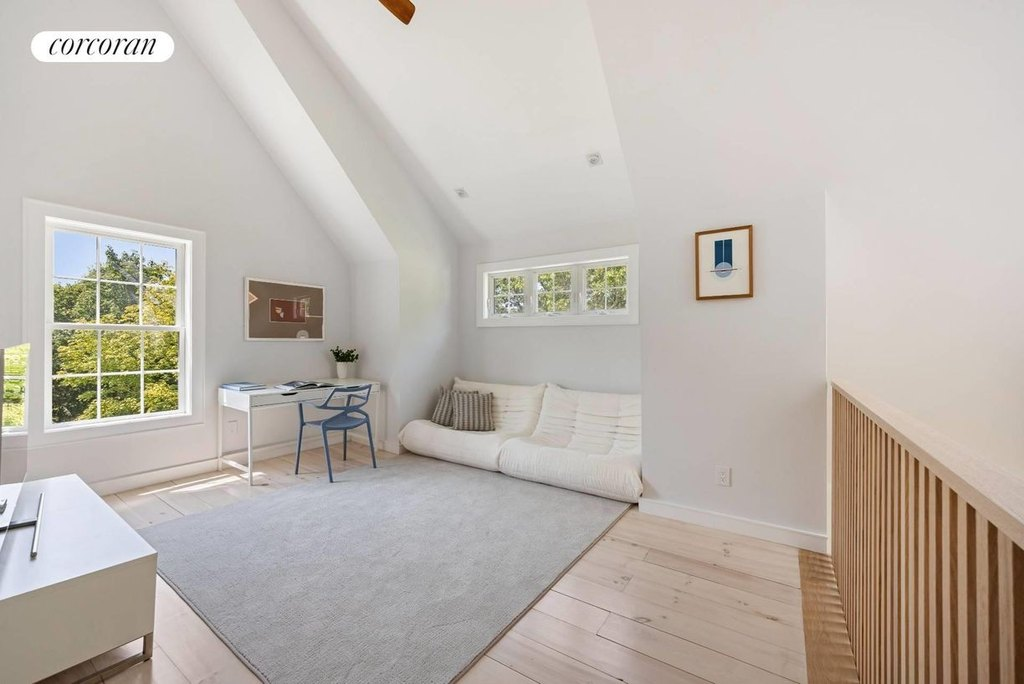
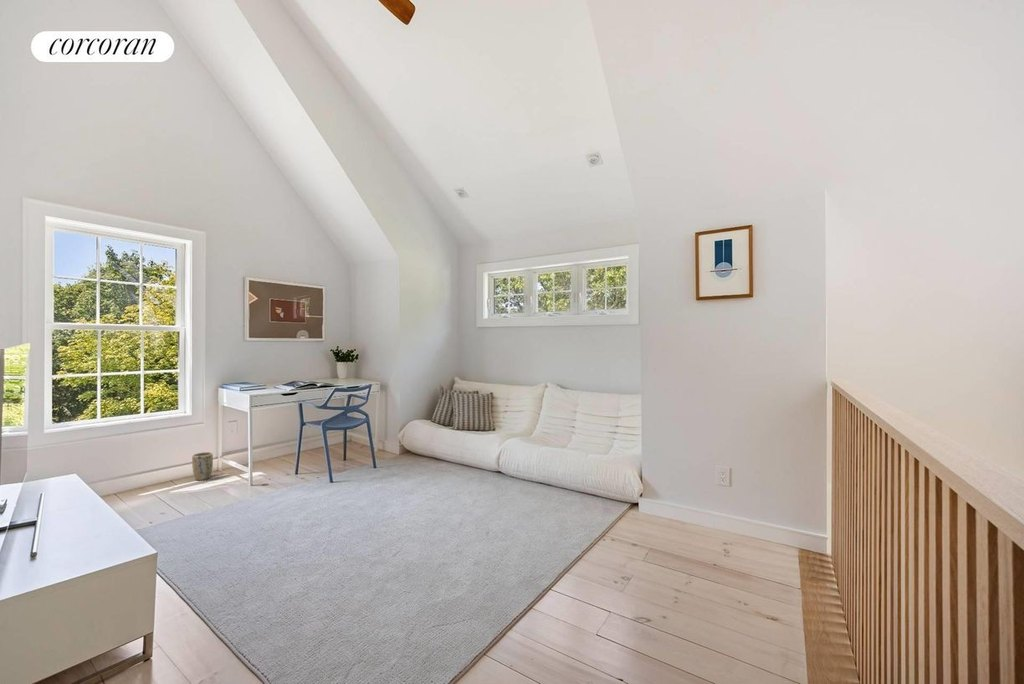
+ plant pot [191,451,214,481]
